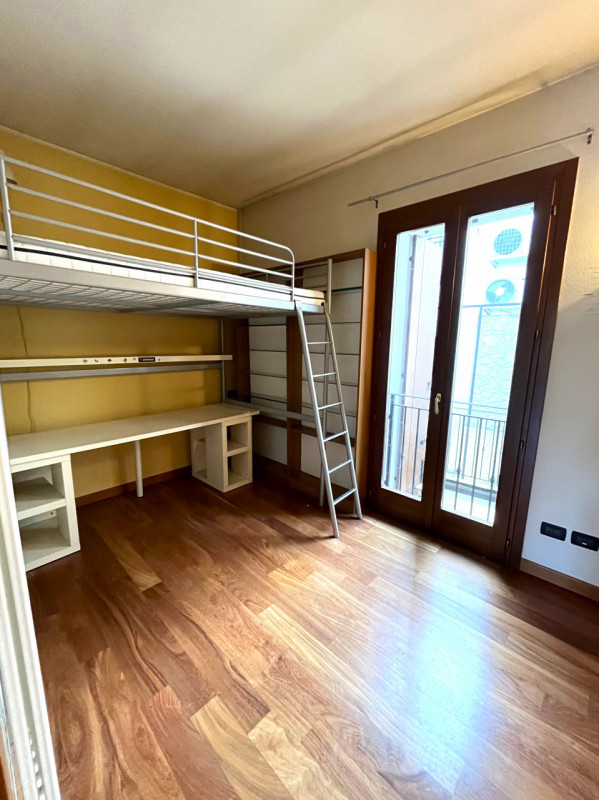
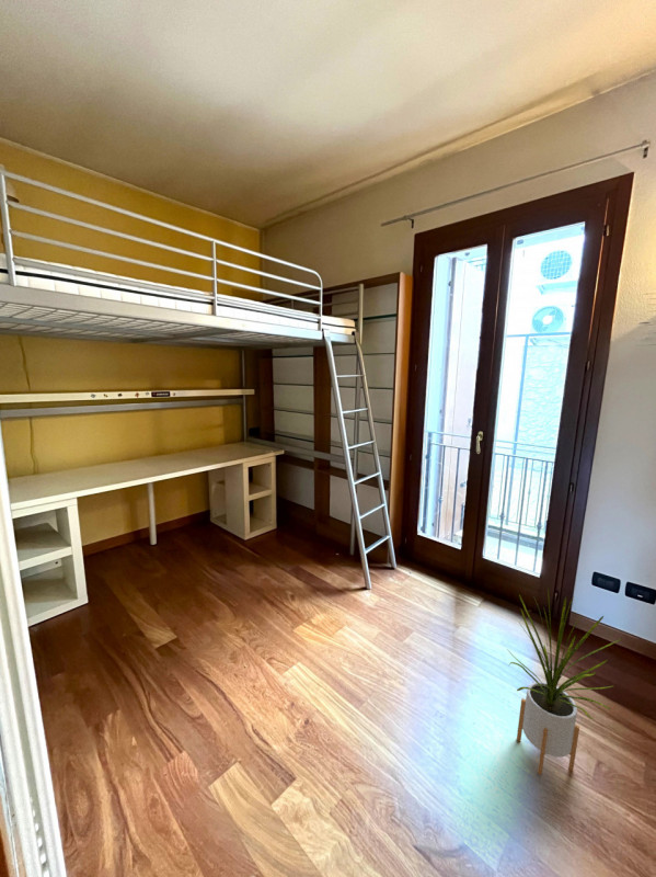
+ house plant [506,588,622,776]
